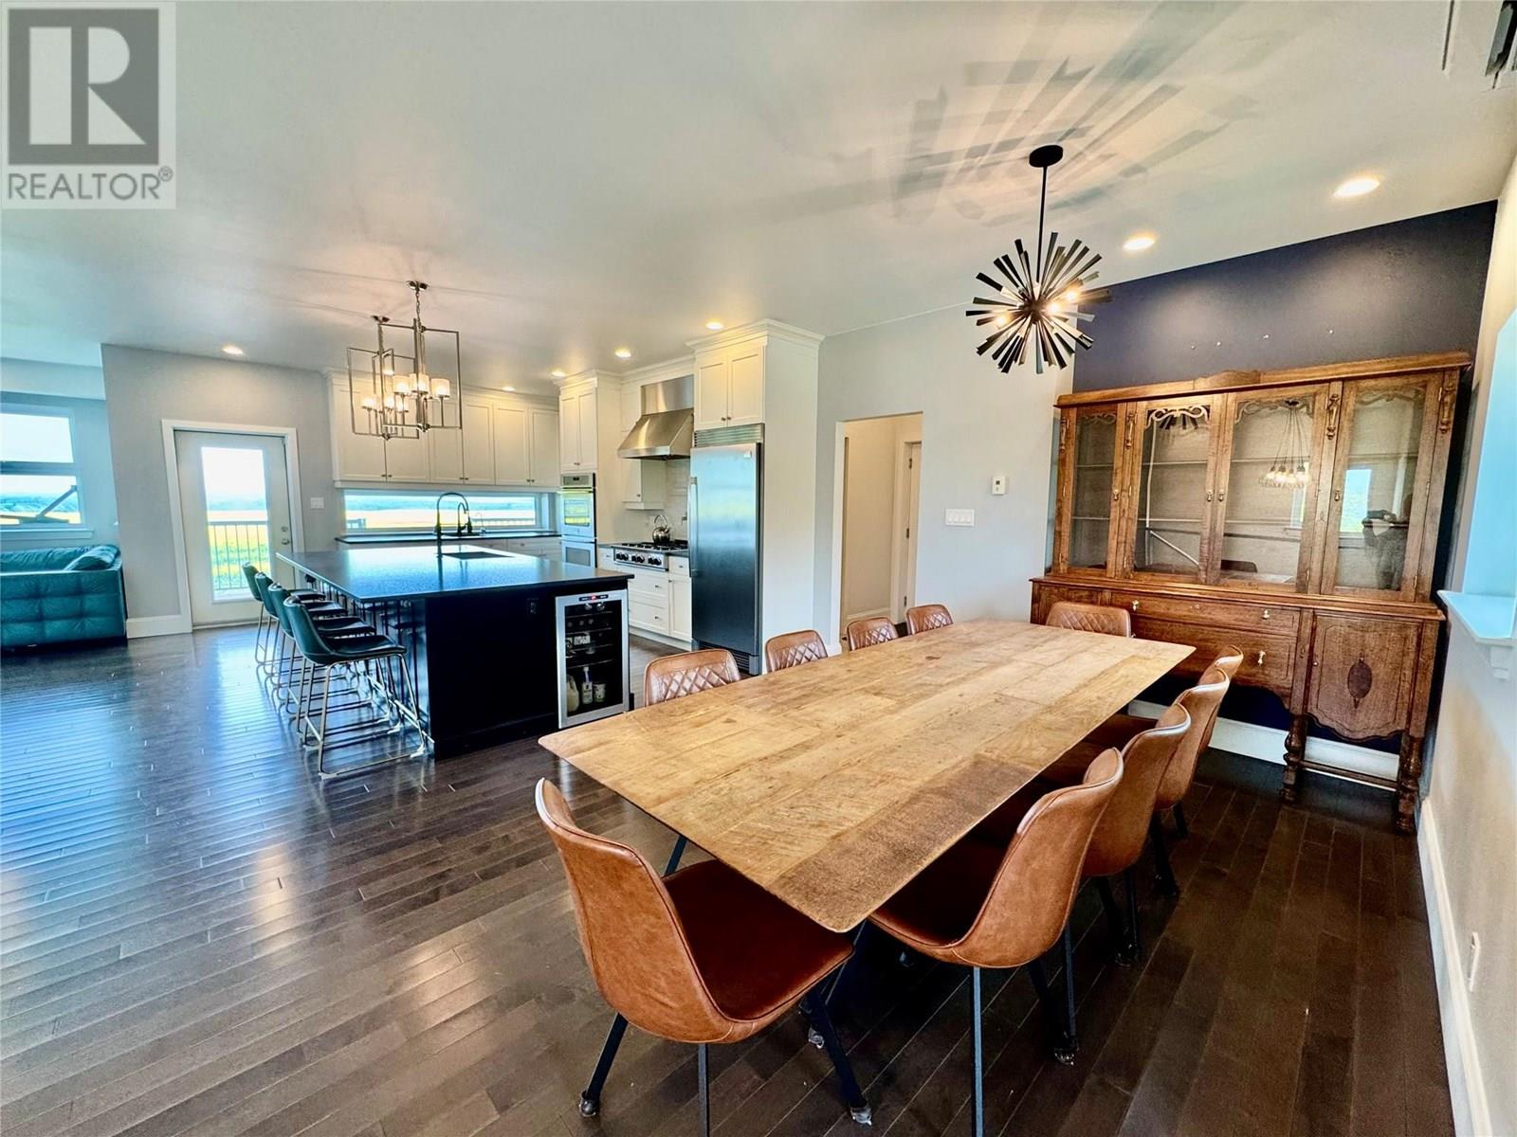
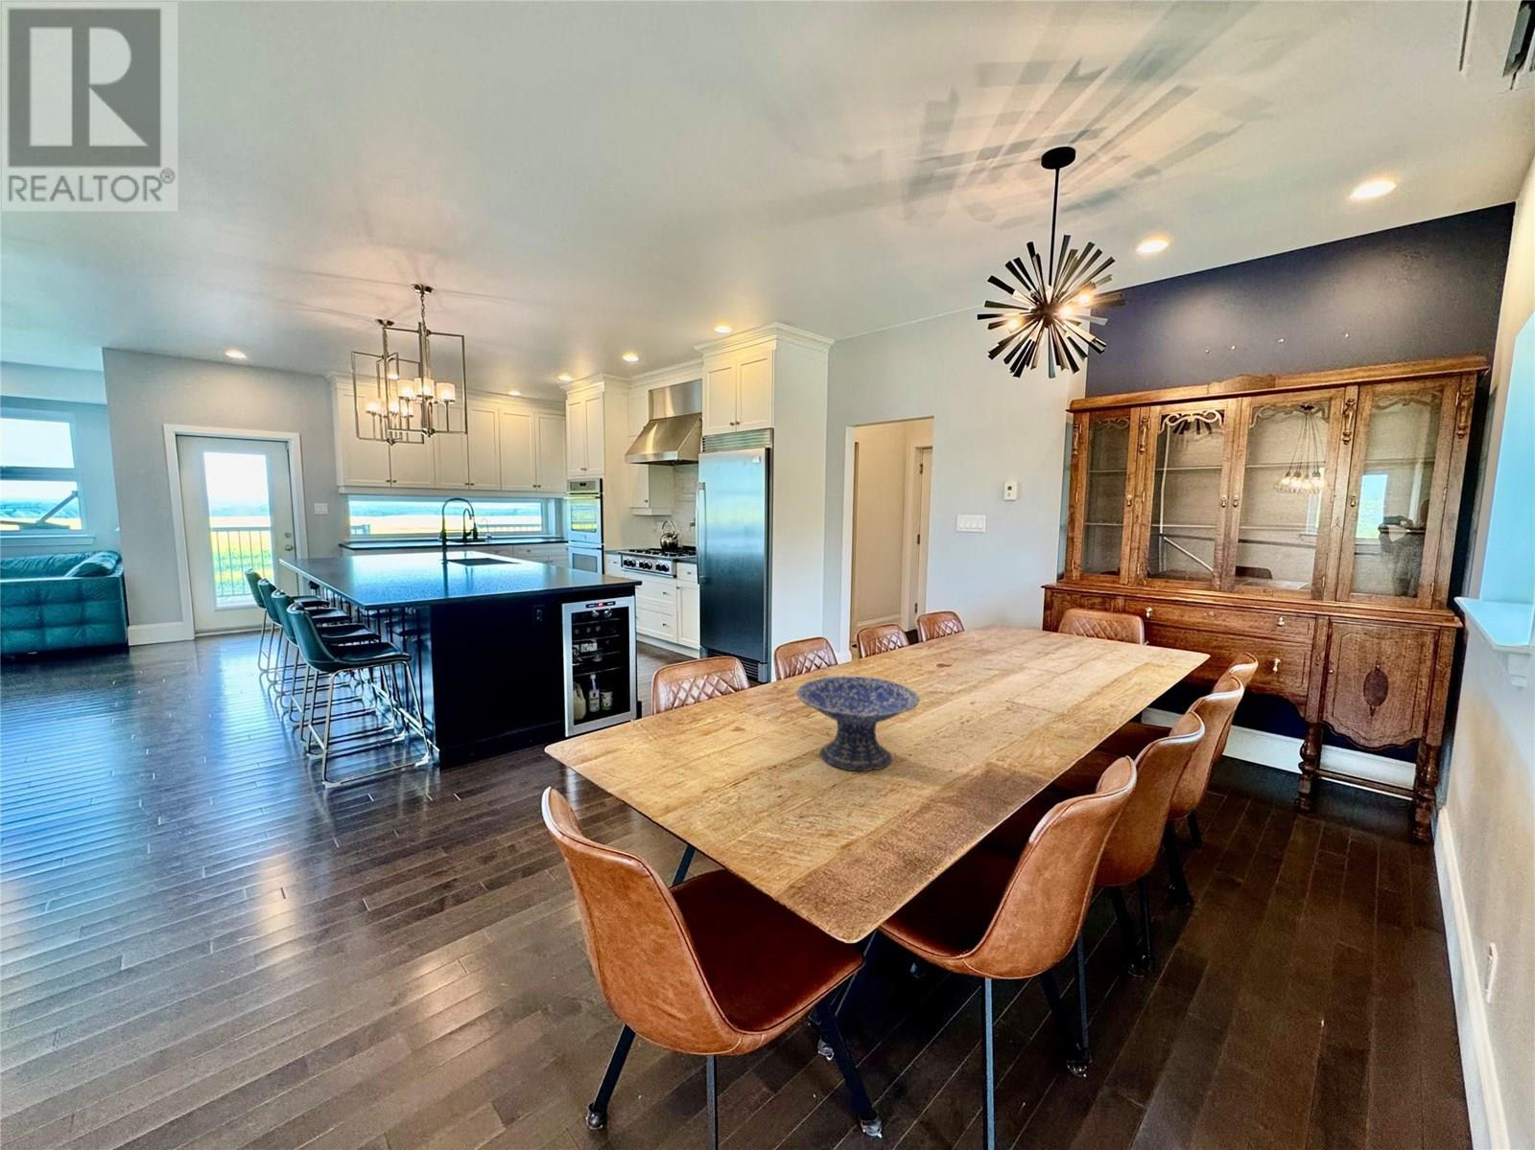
+ decorative bowl [797,675,920,772]
